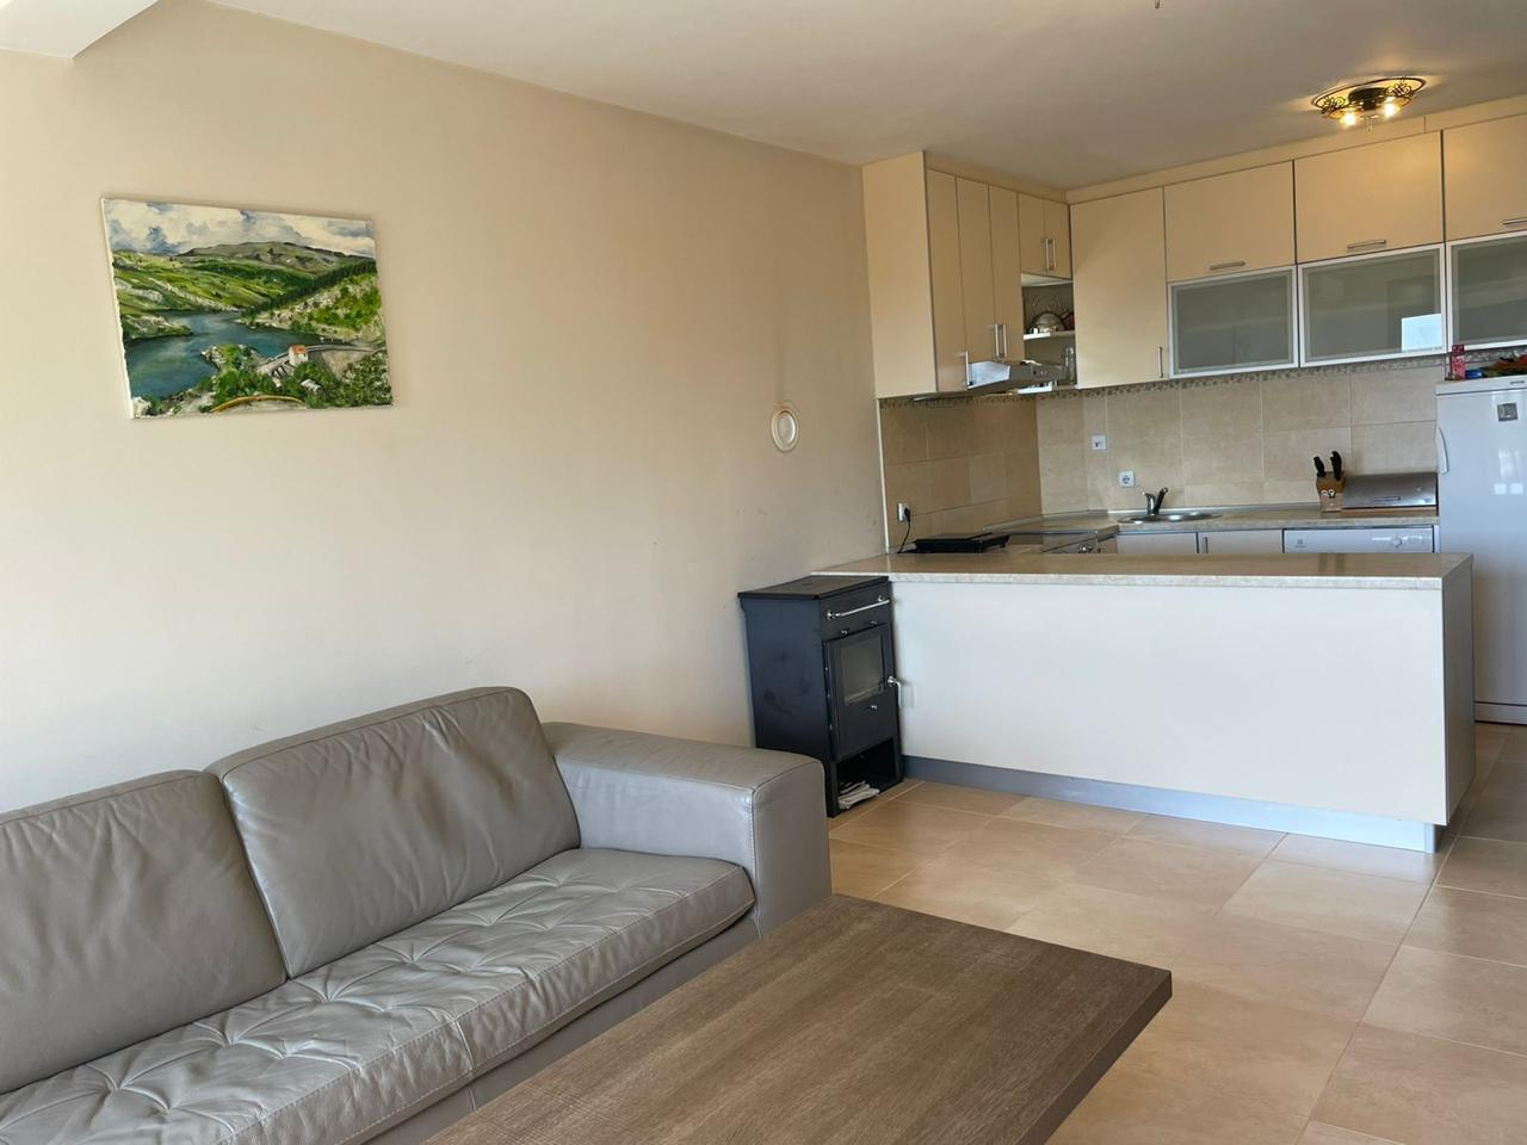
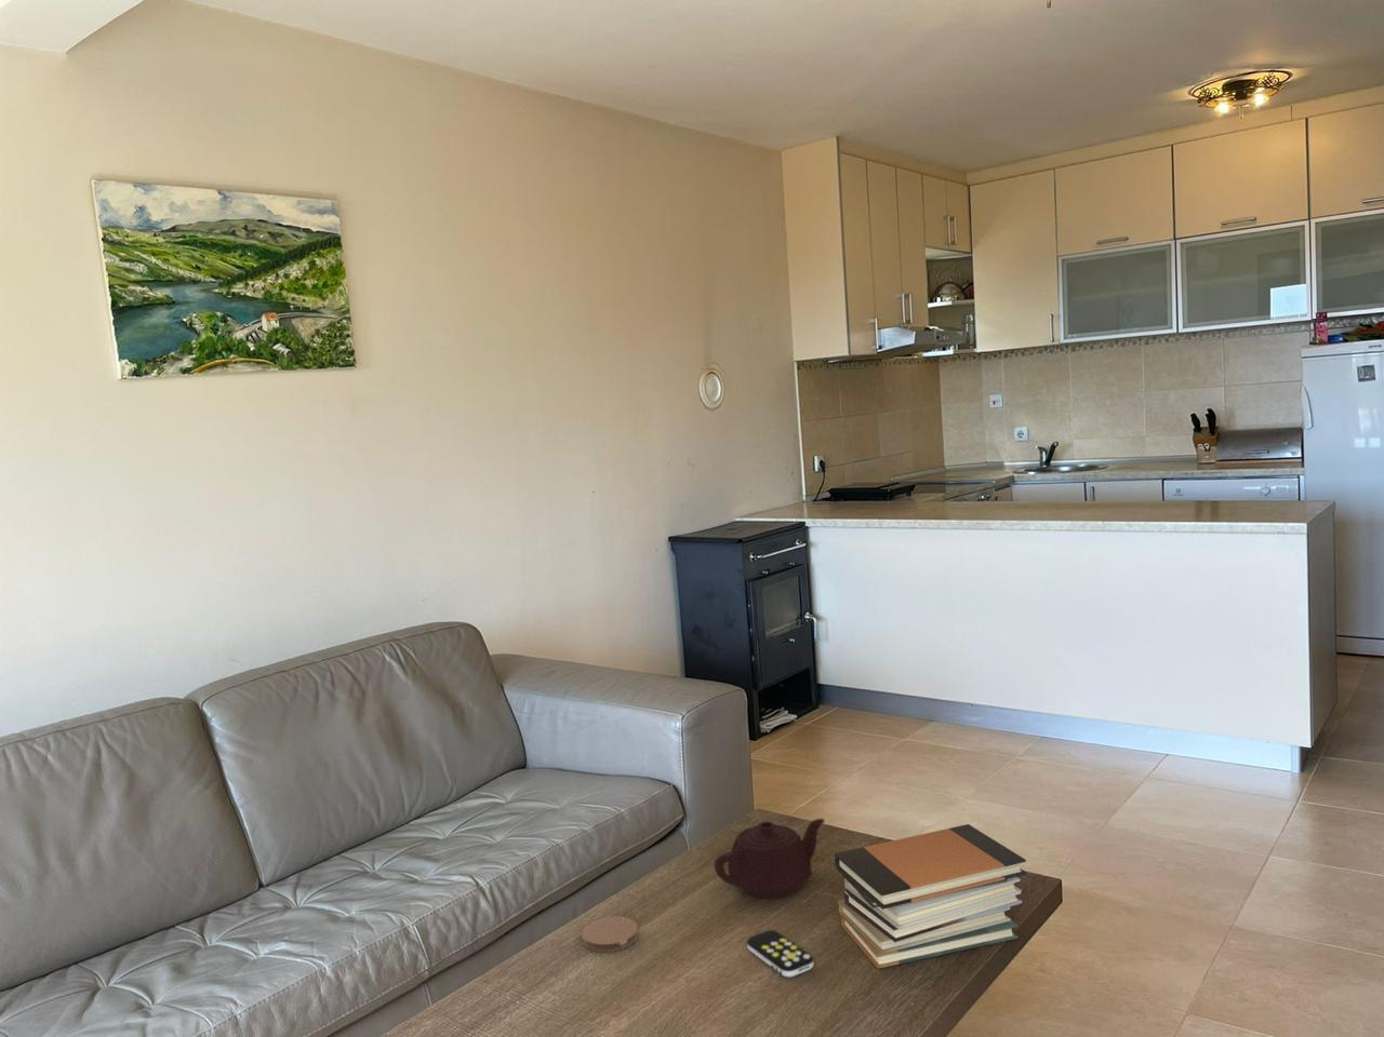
+ remote control [746,929,814,977]
+ coaster [581,915,640,953]
+ teapot [713,818,826,900]
+ book stack [834,823,1028,971]
